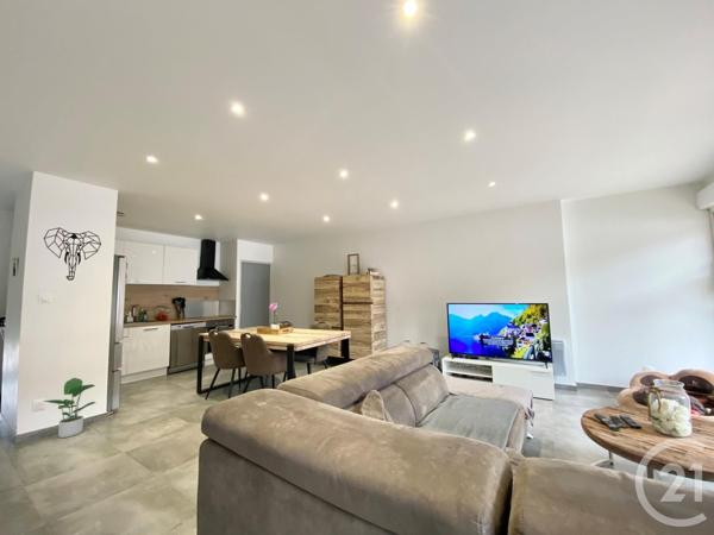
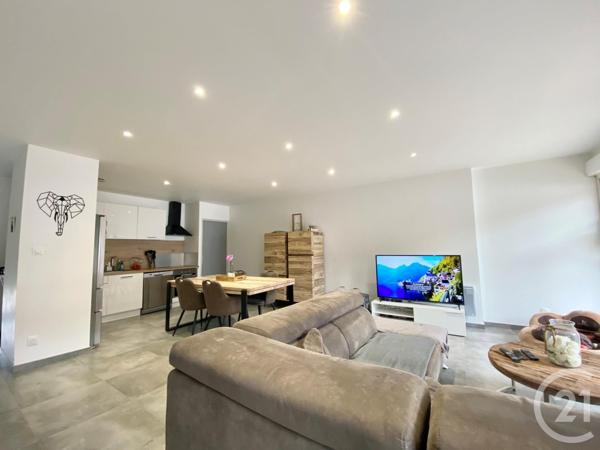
- potted plant [42,377,98,439]
